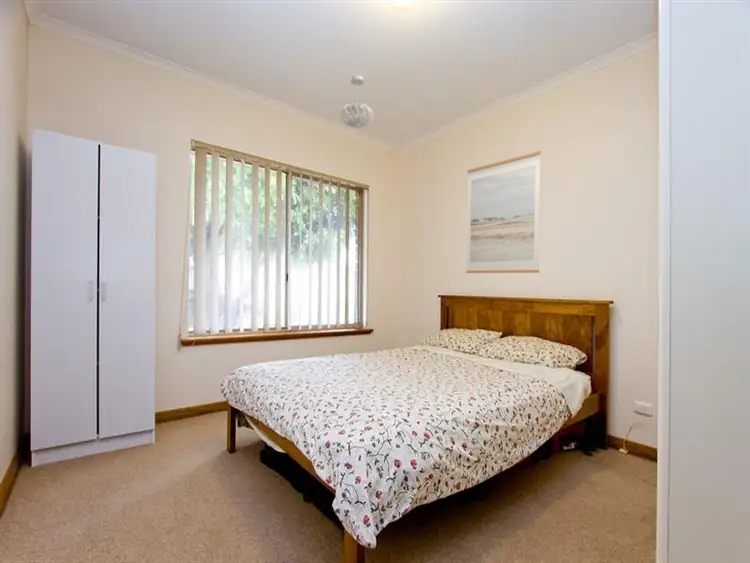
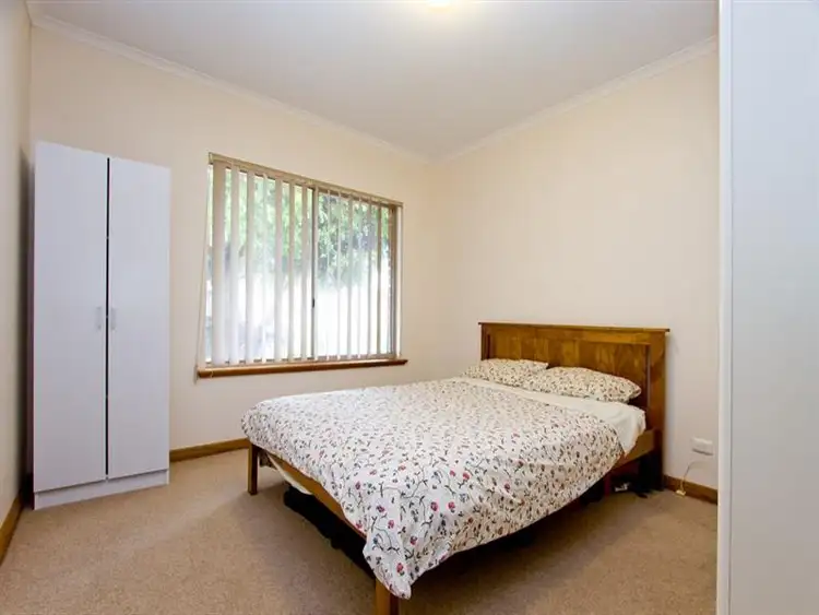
- wall art [465,150,542,274]
- pendant light [339,74,375,129]
